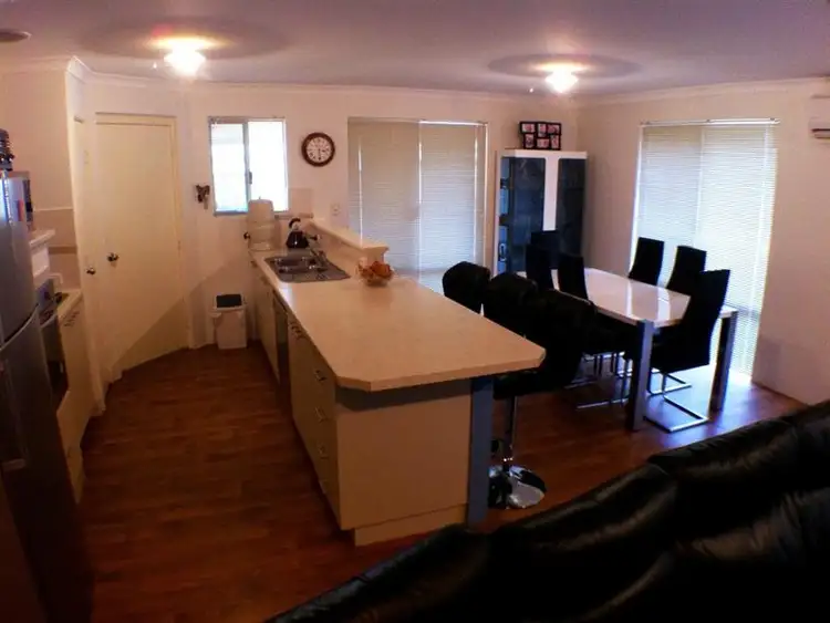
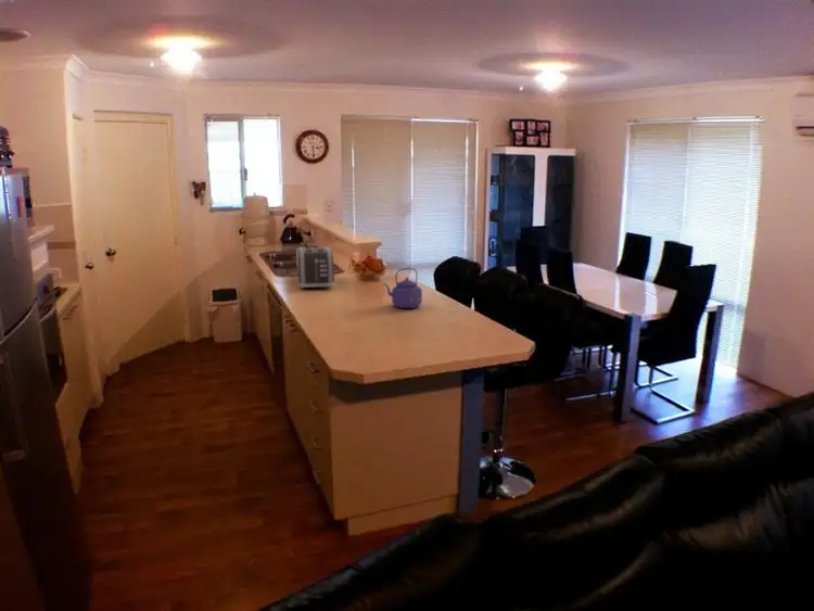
+ toaster [295,245,335,290]
+ kettle [382,267,423,309]
